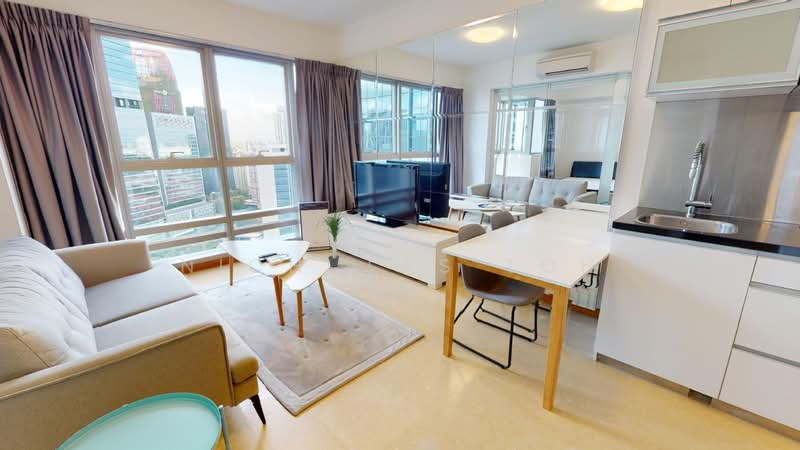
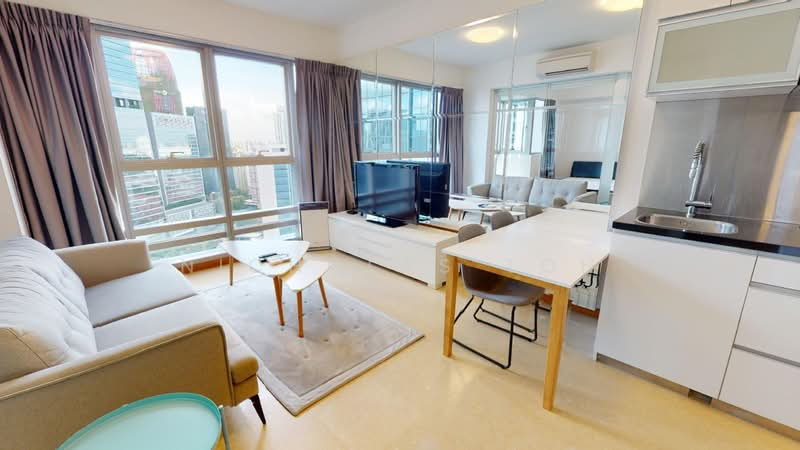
- potted plant [313,206,354,268]
